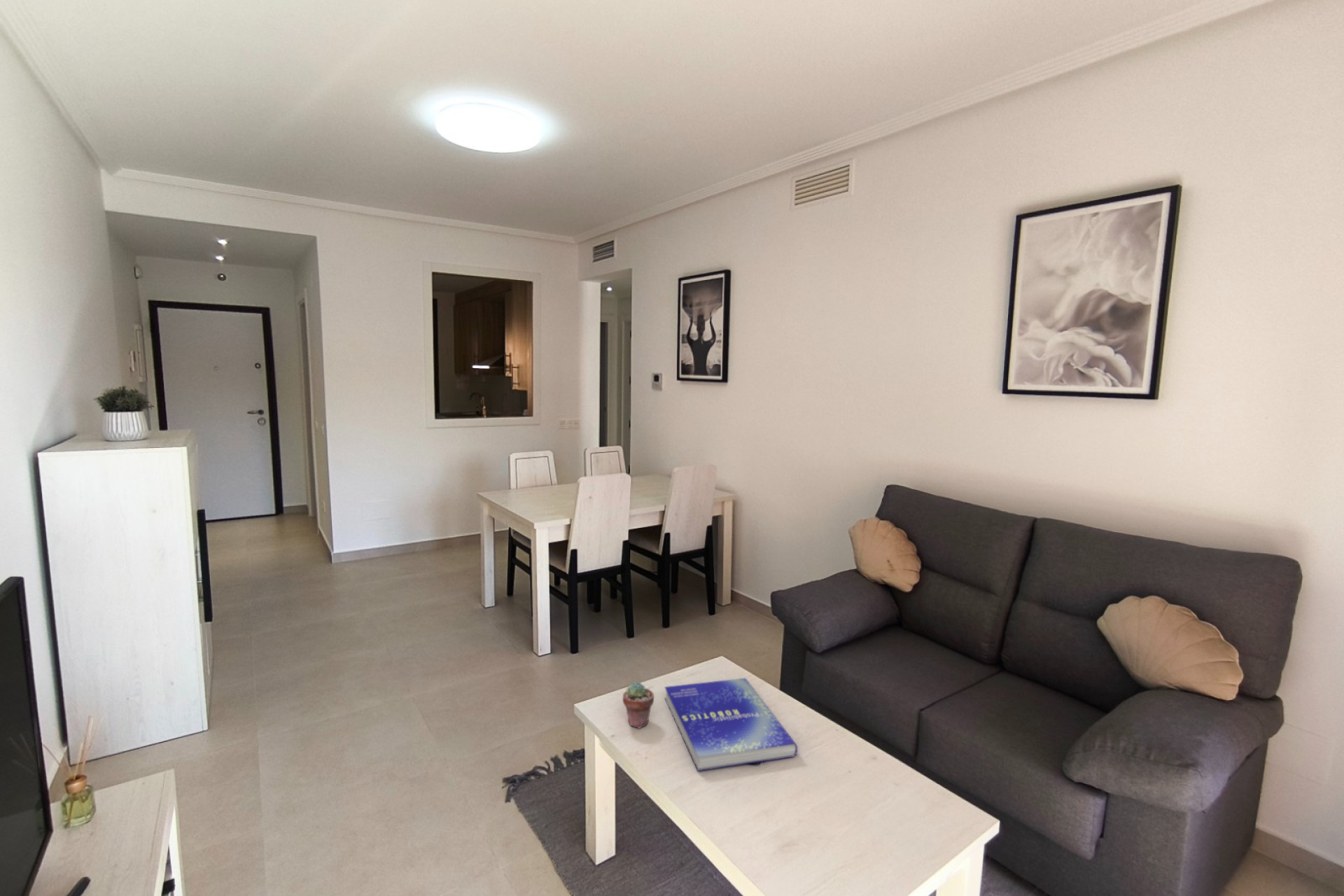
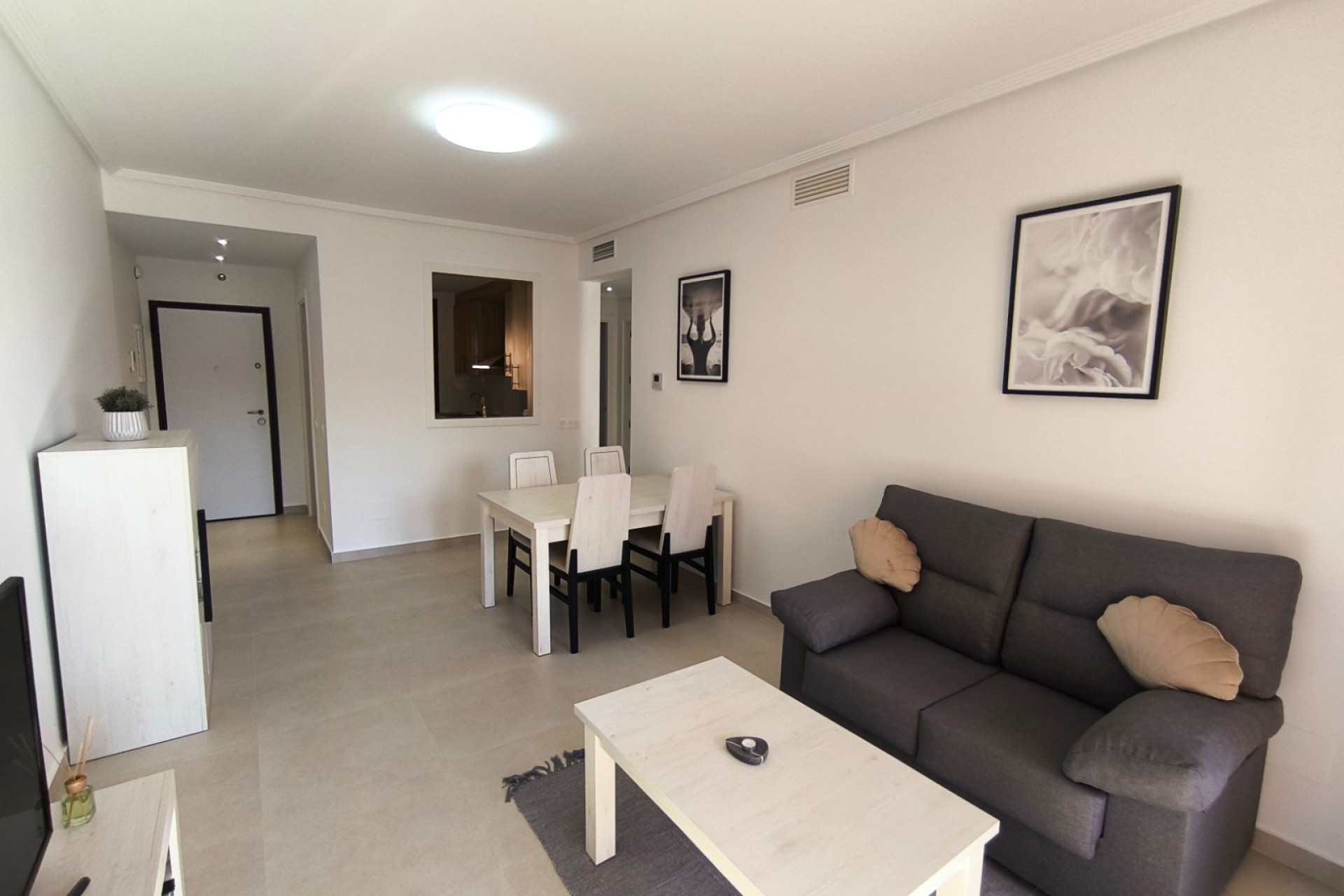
- potted succulent [622,680,654,729]
- book [664,678,798,771]
